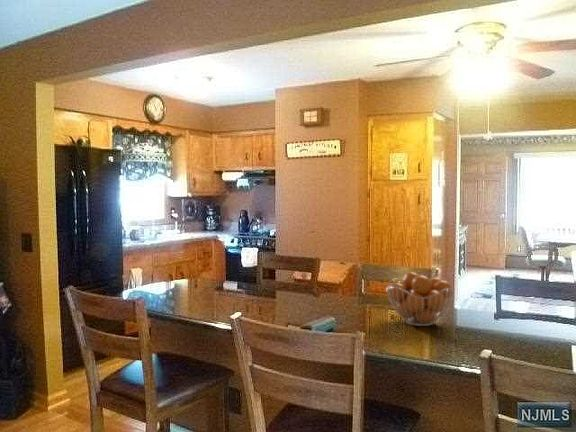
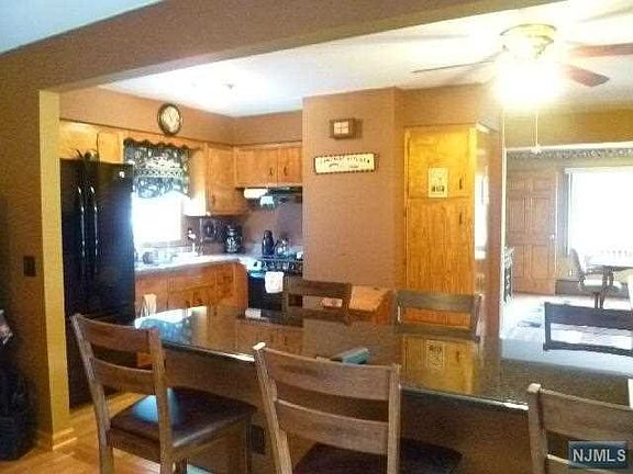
- fruit basket [385,271,455,327]
